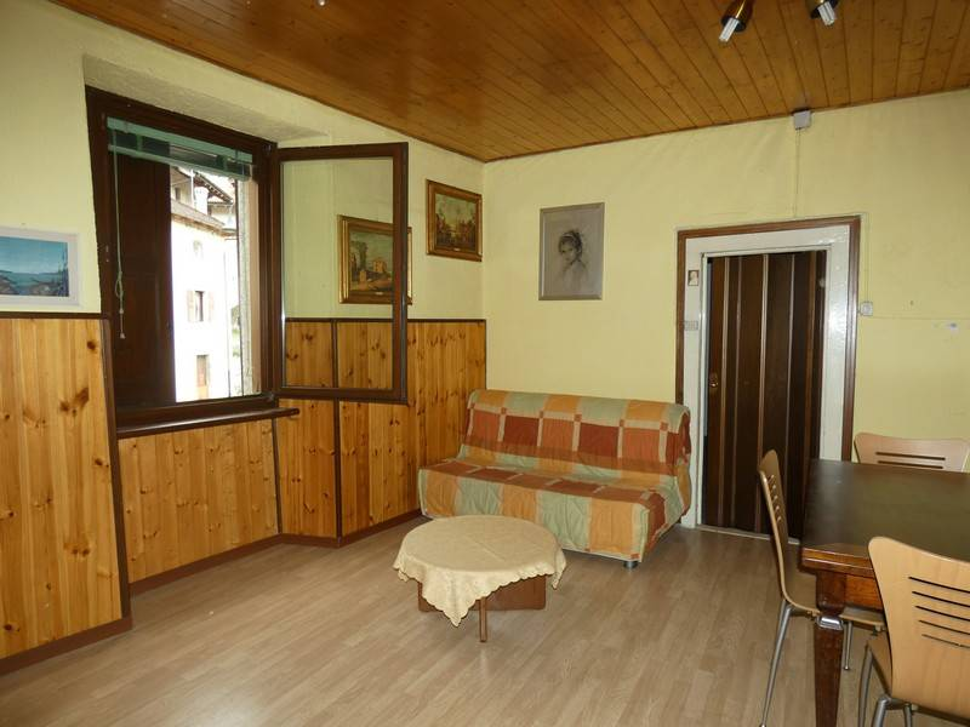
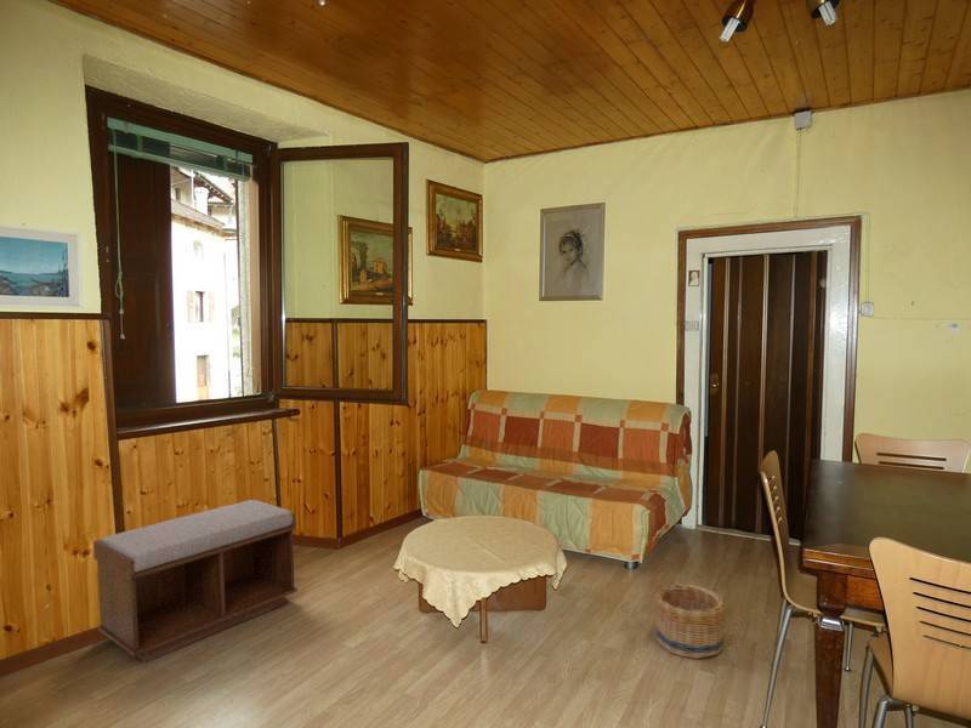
+ basket [654,582,726,660]
+ bench [92,499,299,664]
